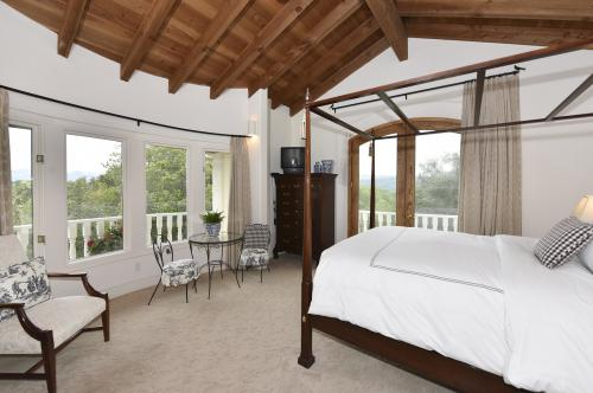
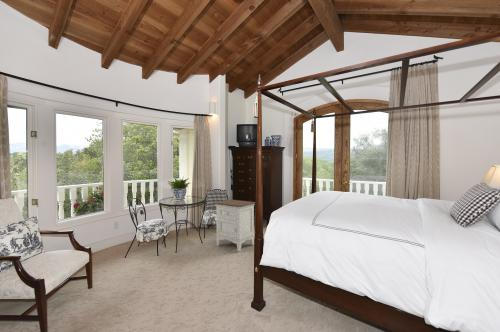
+ nightstand [212,199,256,252]
